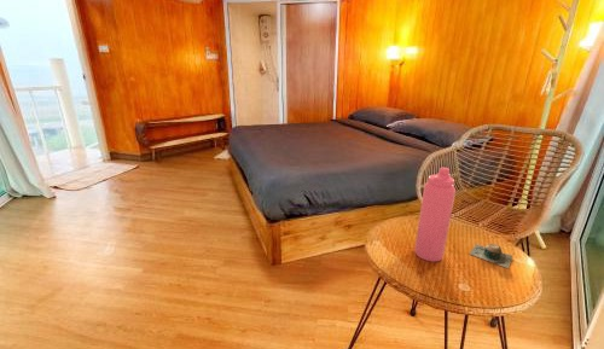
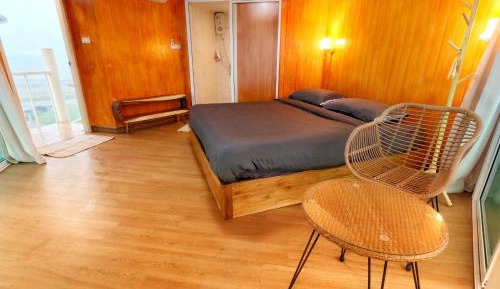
- mug [469,243,513,269]
- water bottle [413,165,457,263]
